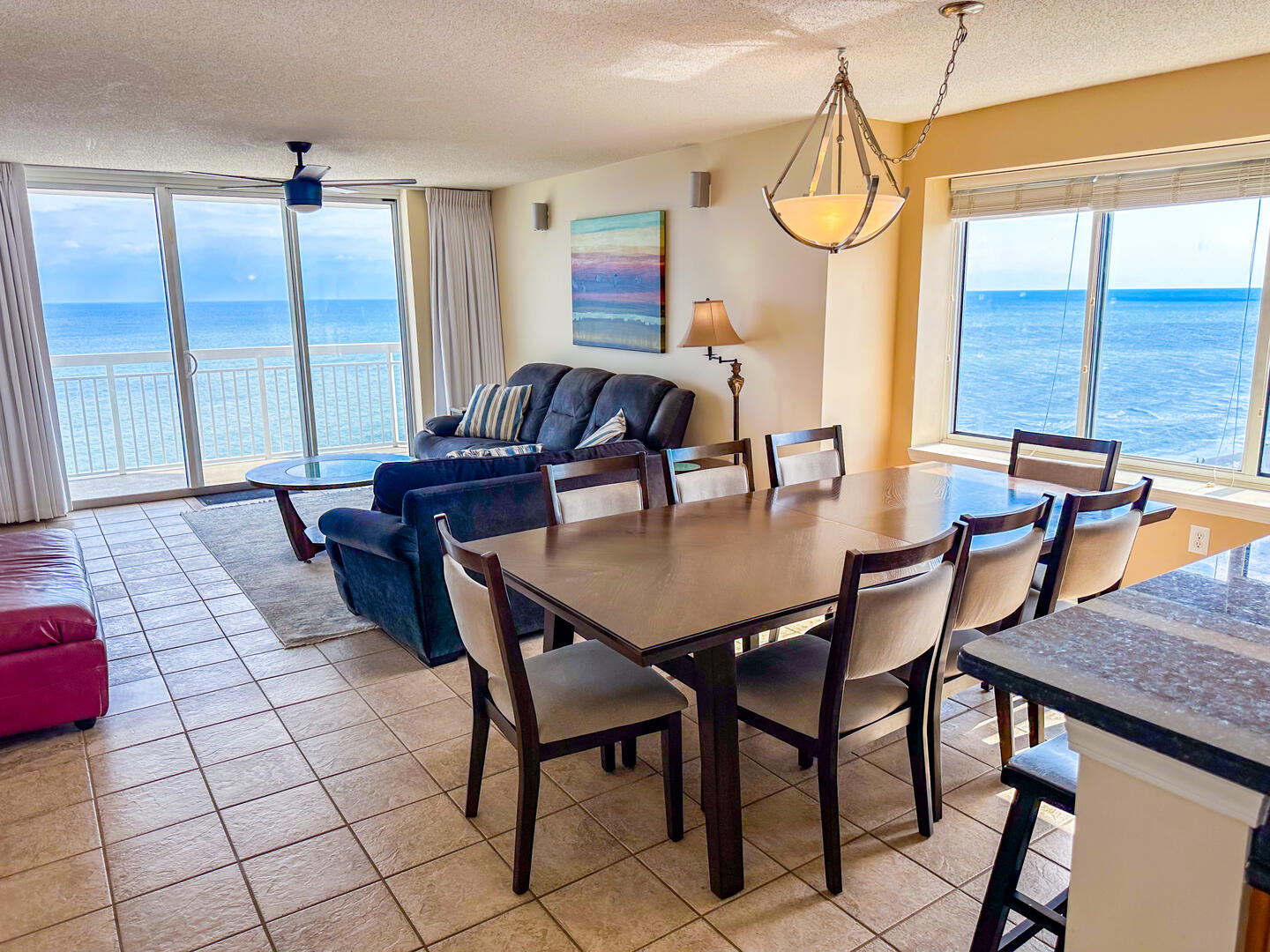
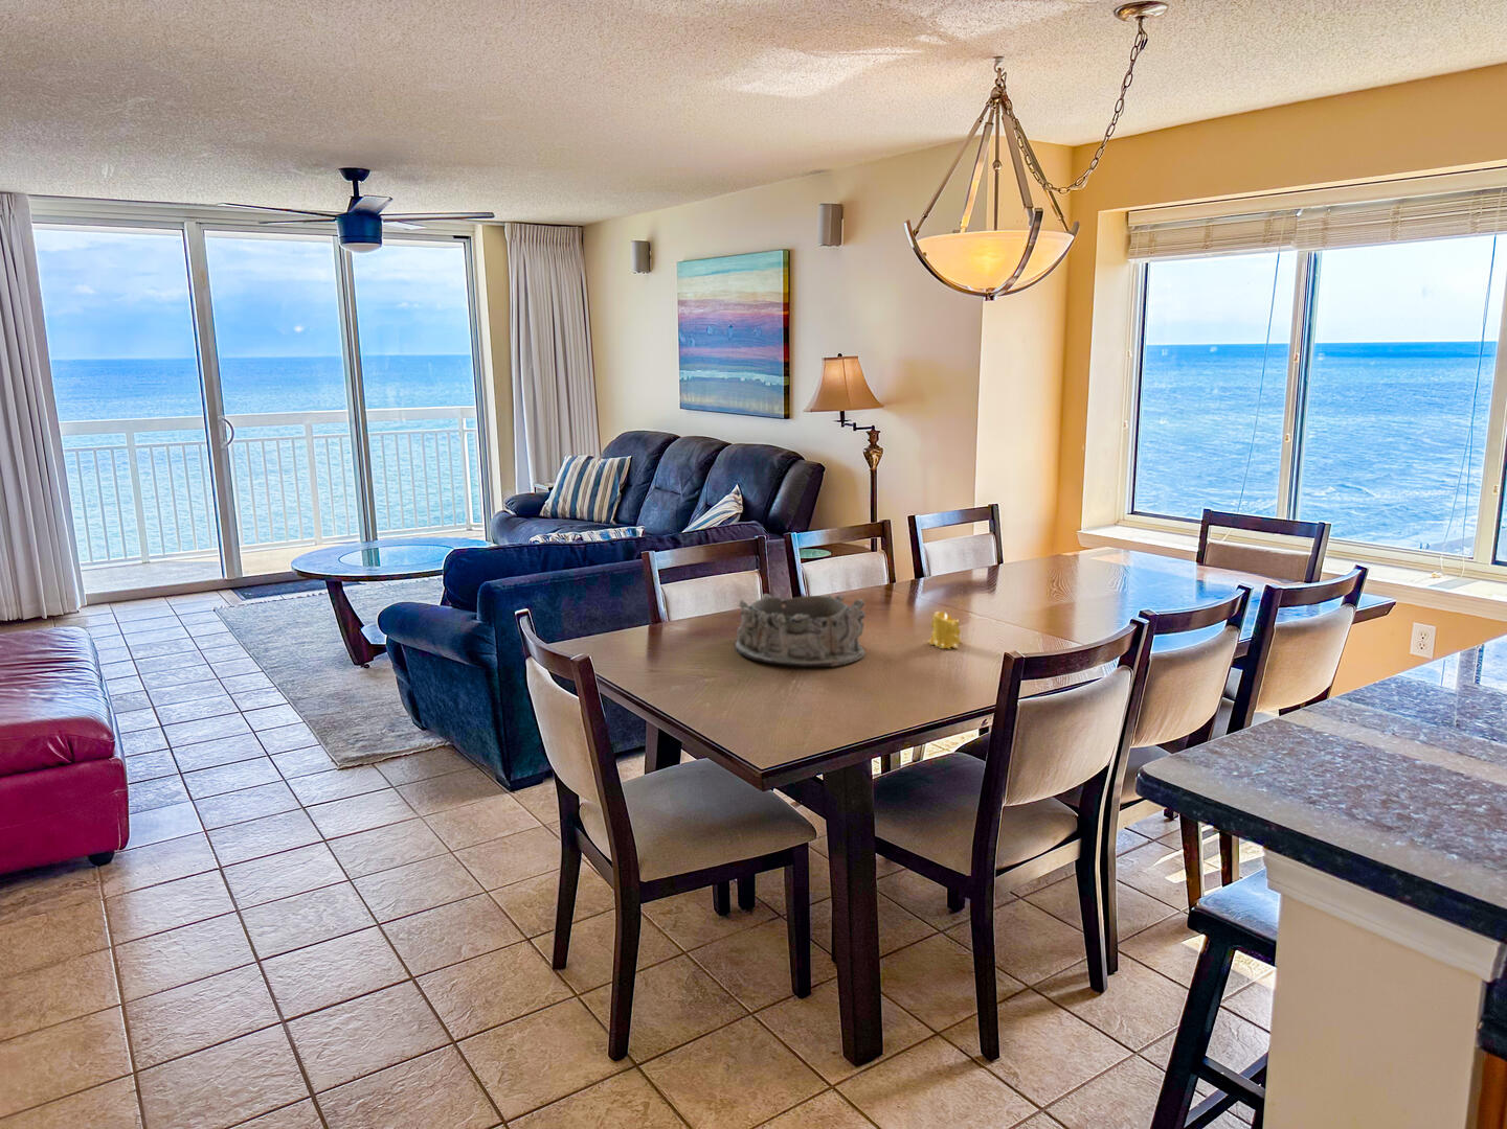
+ candle [927,611,962,650]
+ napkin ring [733,593,866,668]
